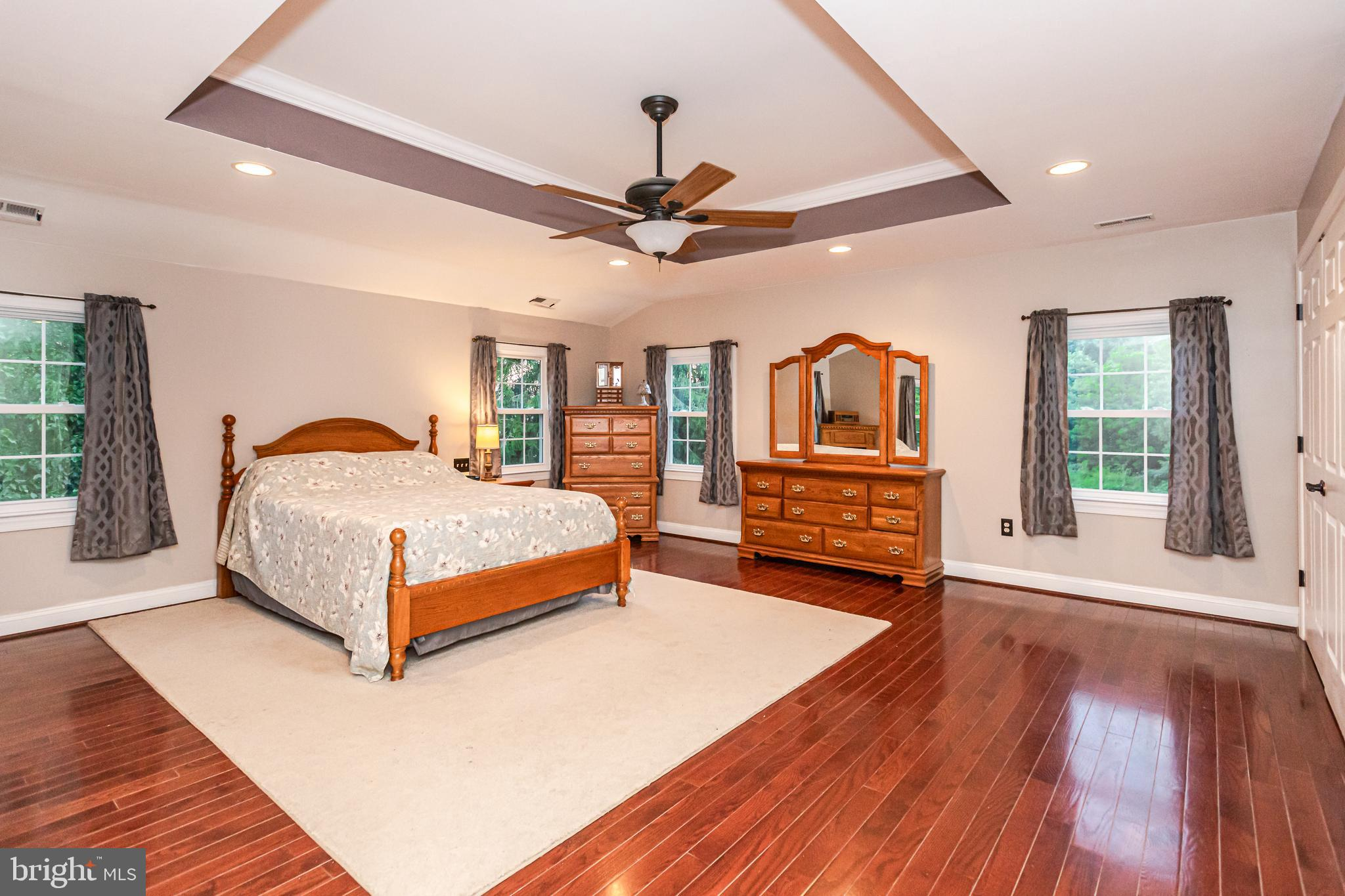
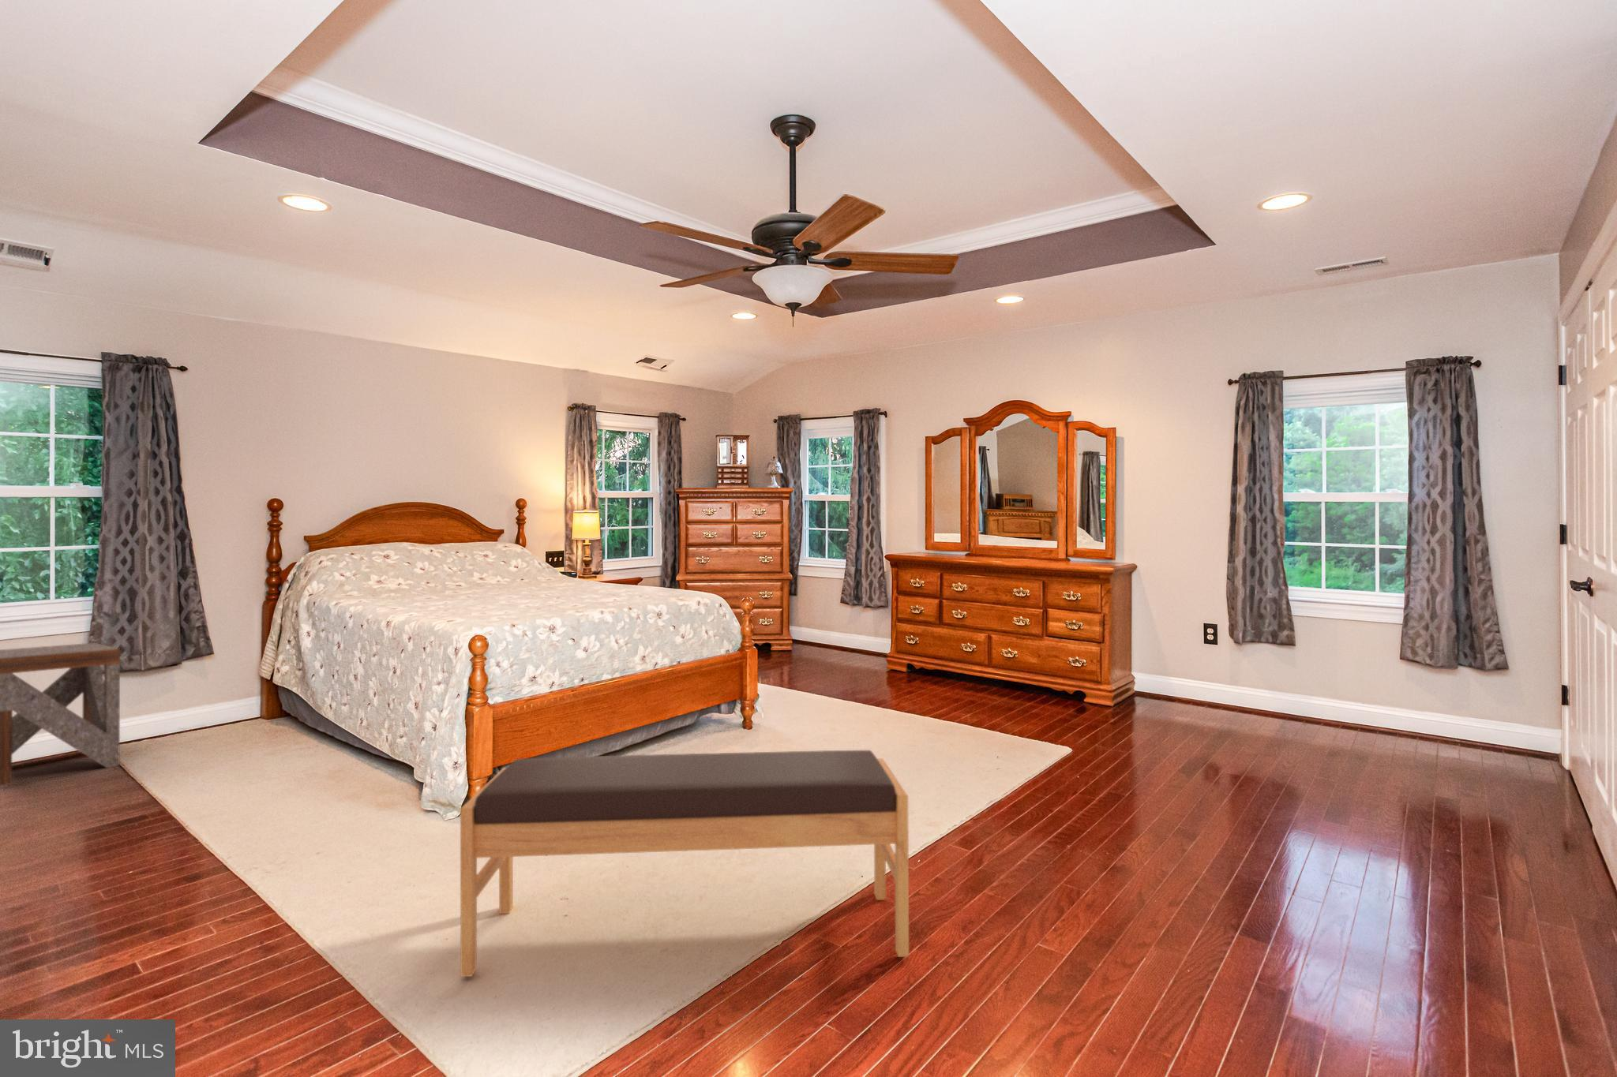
+ side table [0,642,120,786]
+ bench [459,750,910,977]
